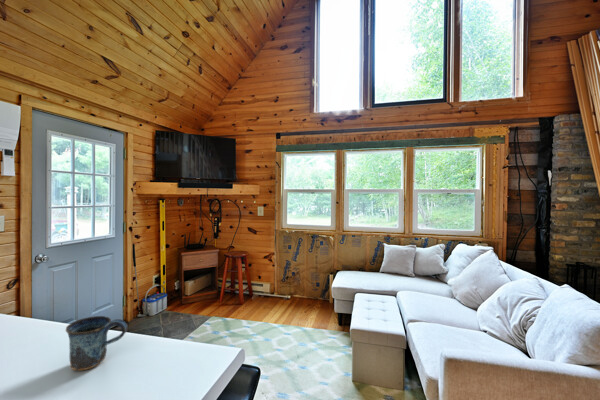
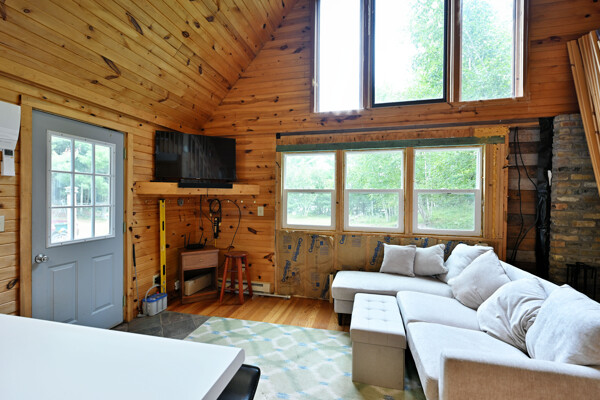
- mug [65,315,128,371]
